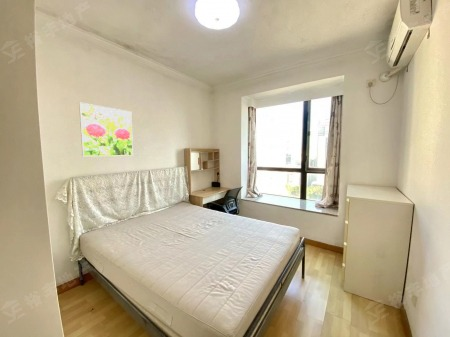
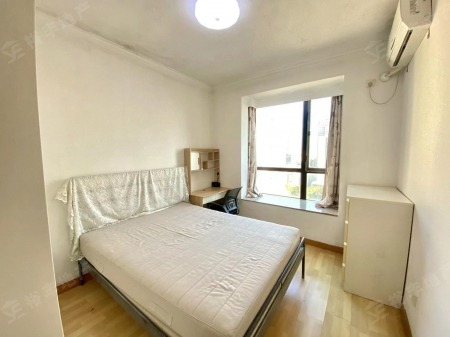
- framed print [78,102,134,157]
